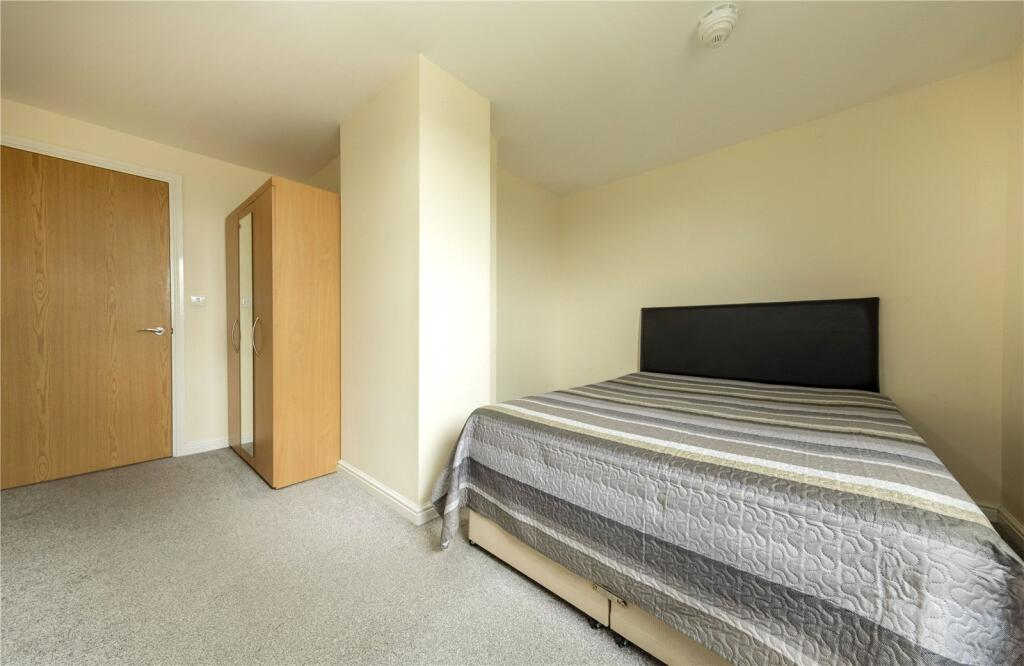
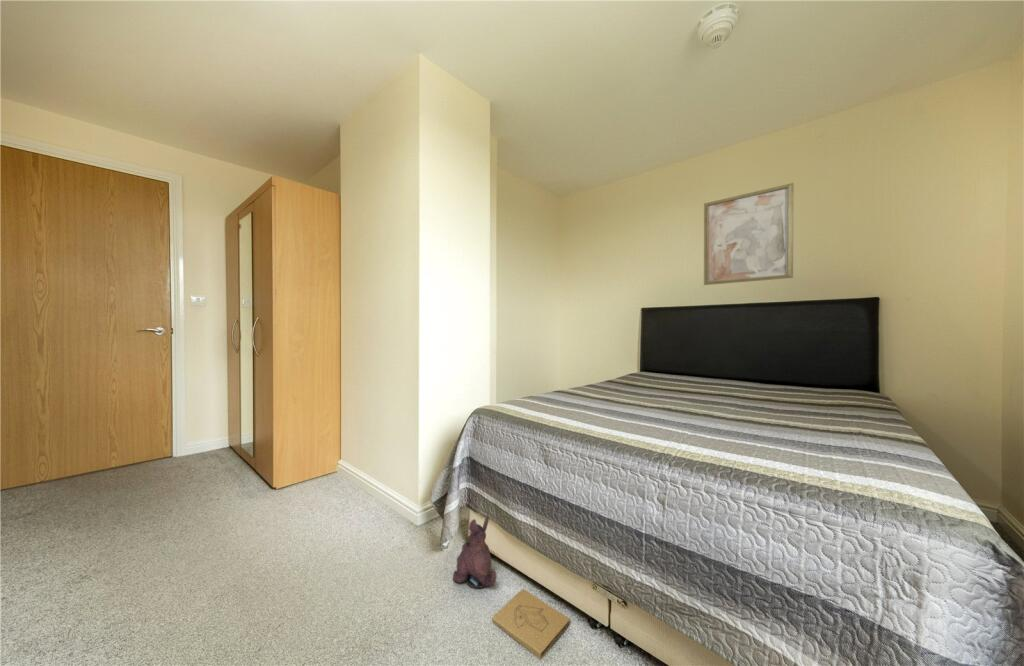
+ plush toy [452,515,497,589]
+ box [491,588,571,660]
+ wall art [703,182,794,286]
